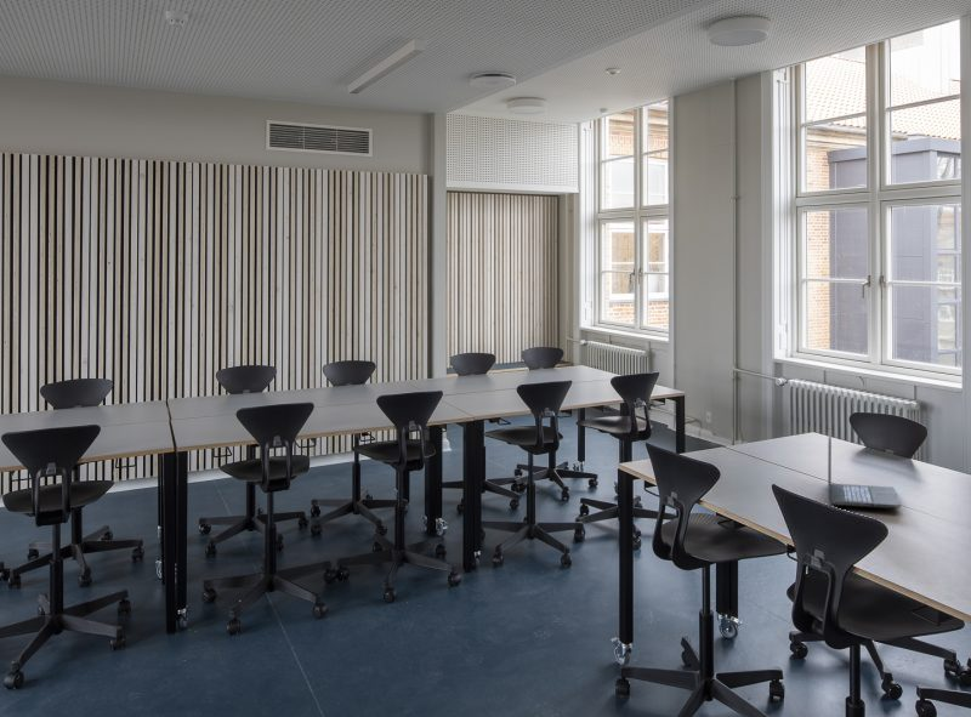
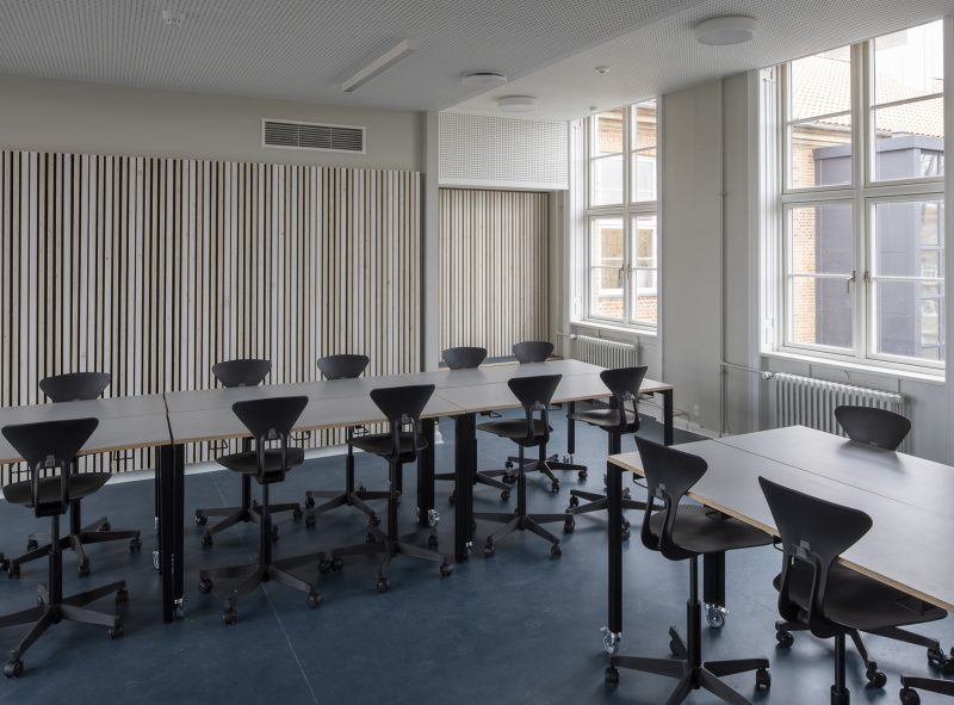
- laptop [827,427,903,510]
